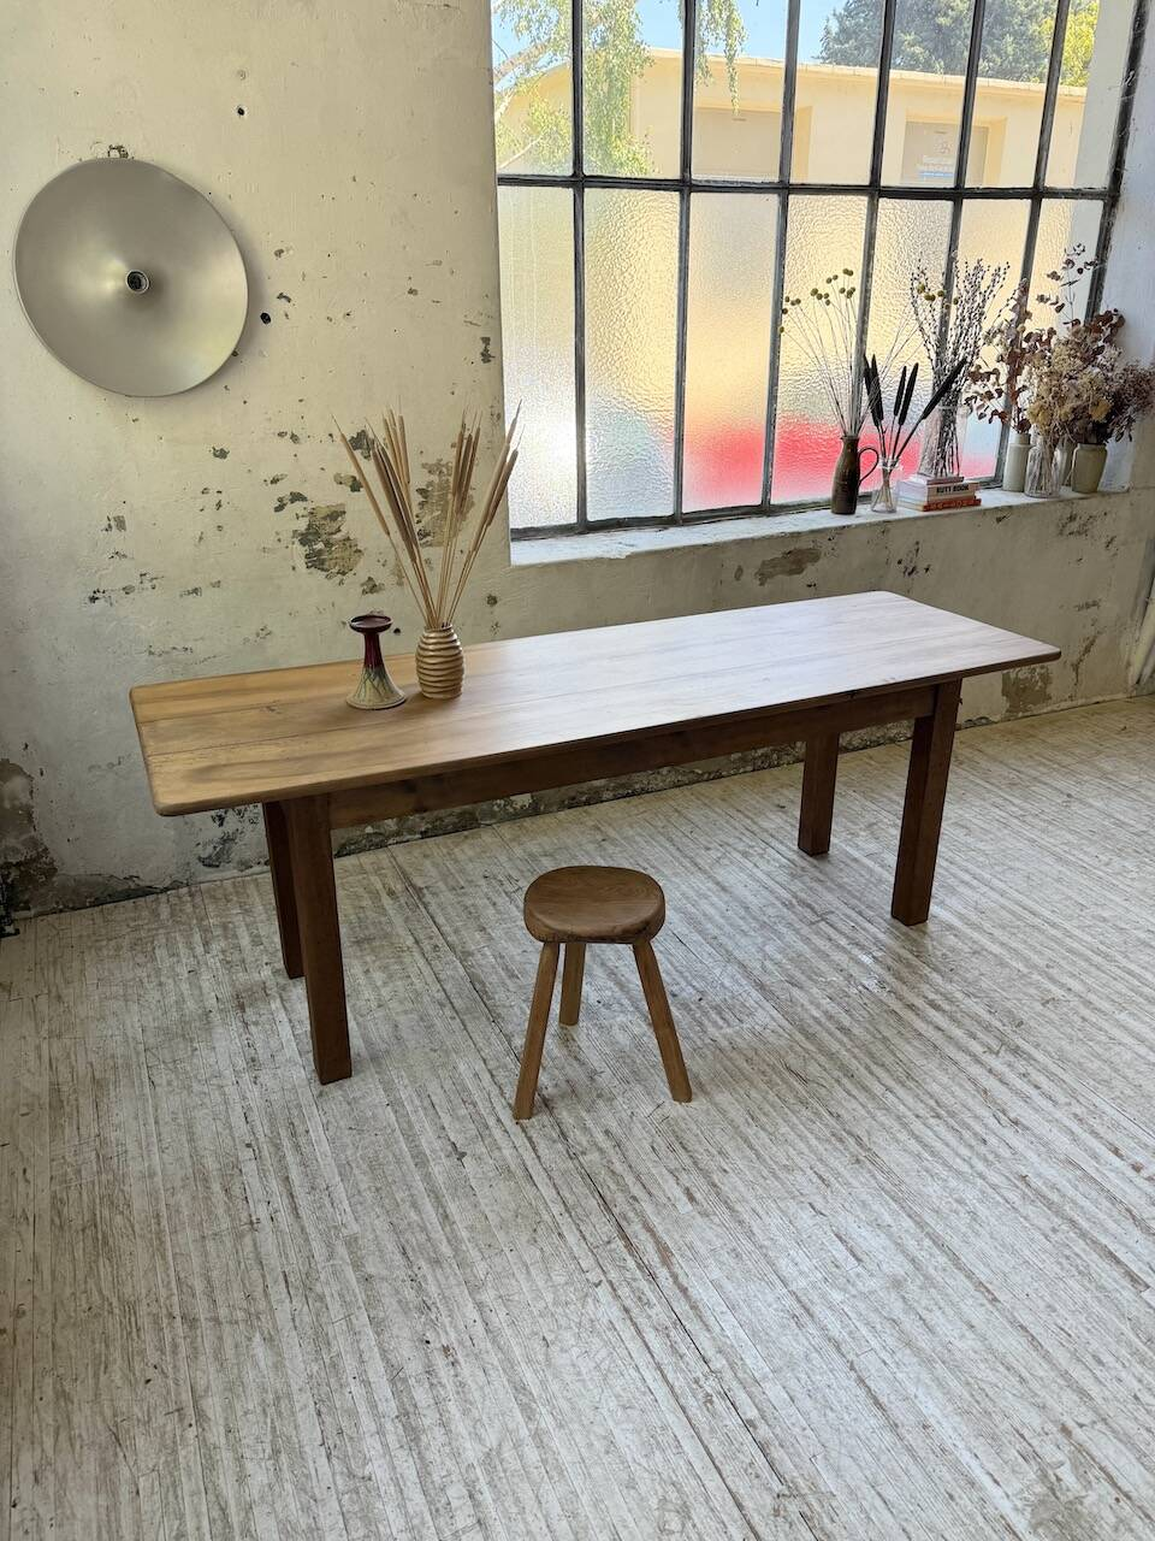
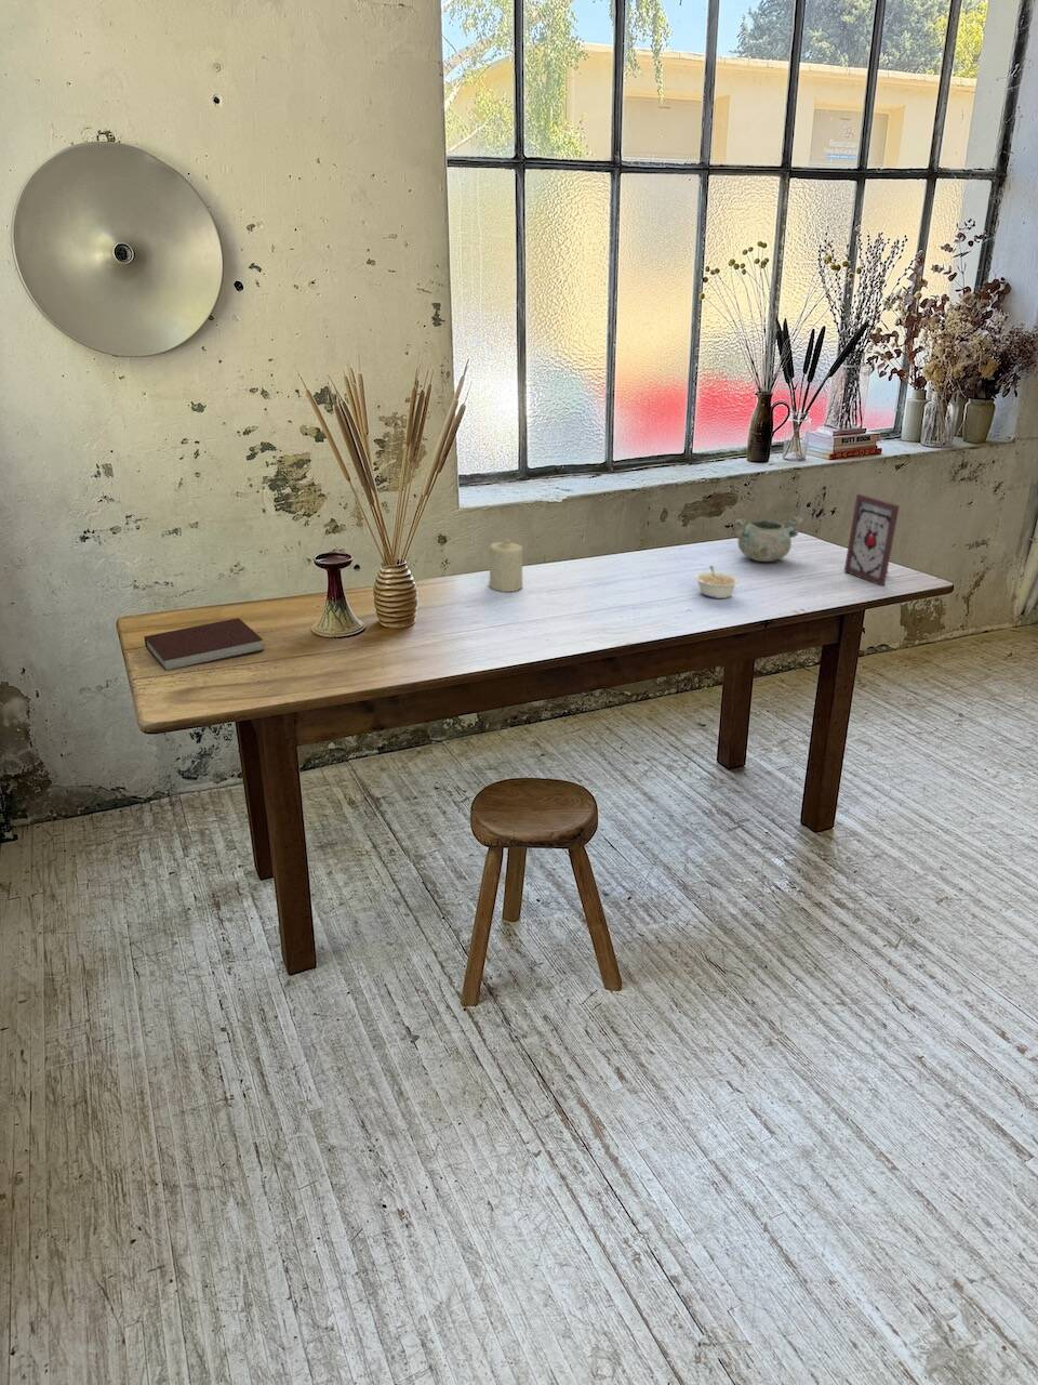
+ legume [695,565,740,600]
+ notebook [143,617,265,672]
+ decorative bowl [733,515,805,563]
+ picture frame [843,493,901,588]
+ candle [487,538,523,593]
